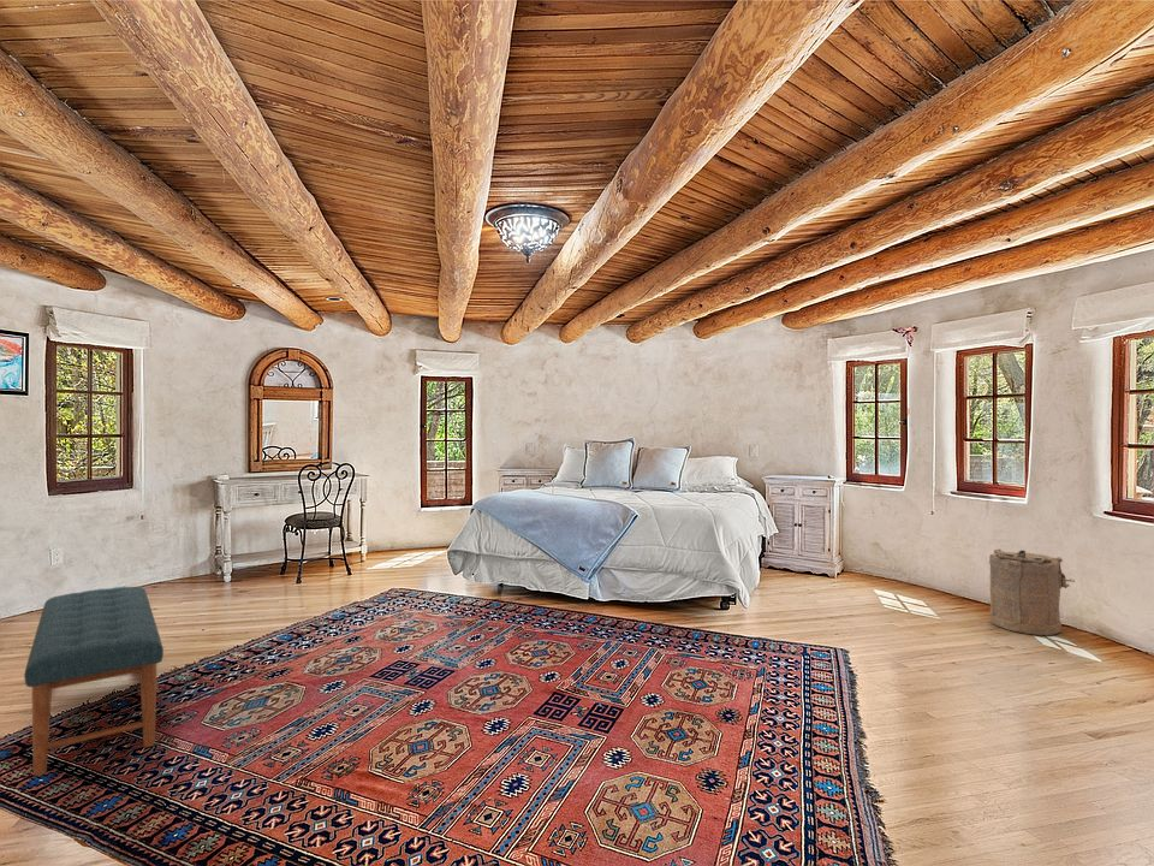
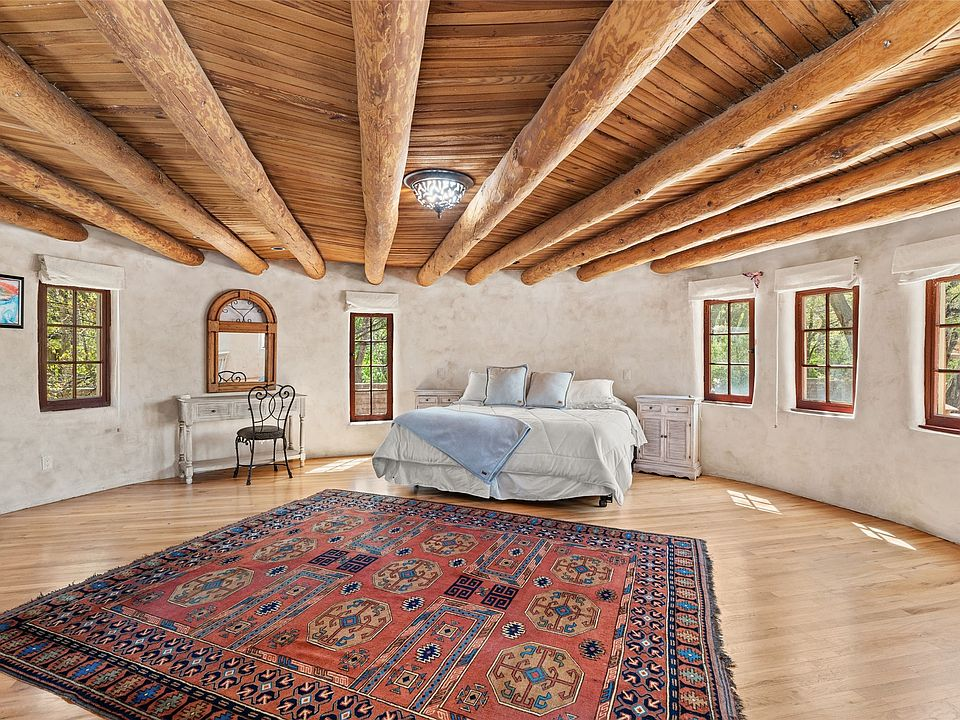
- bench [23,586,165,777]
- laundry hamper [988,548,1076,636]
